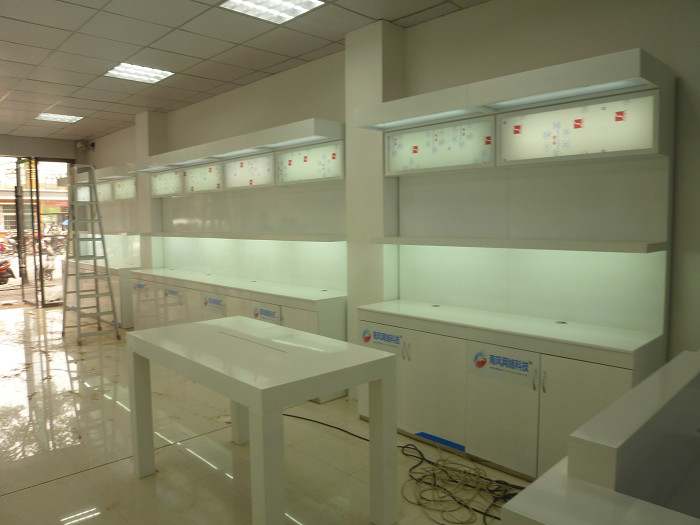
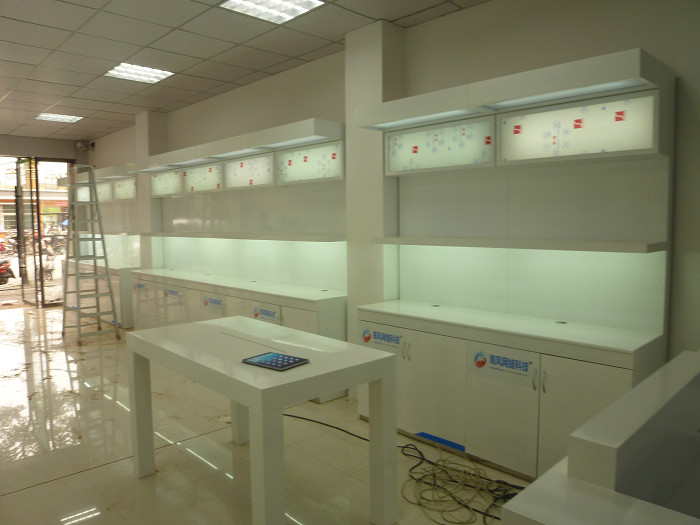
+ tablet [241,351,311,371]
